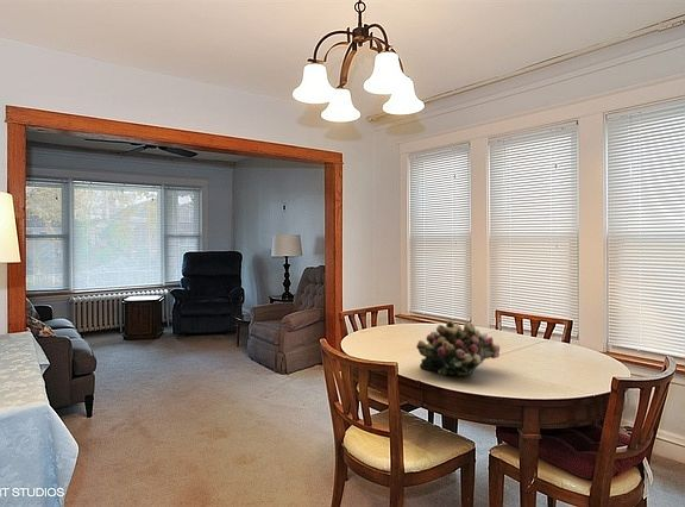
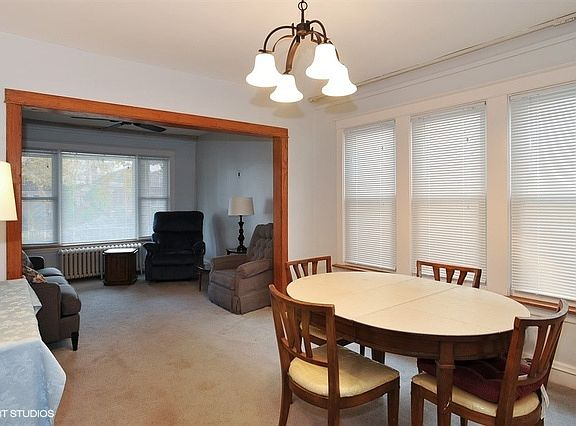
- flower arrangement [415,319,501,376]
